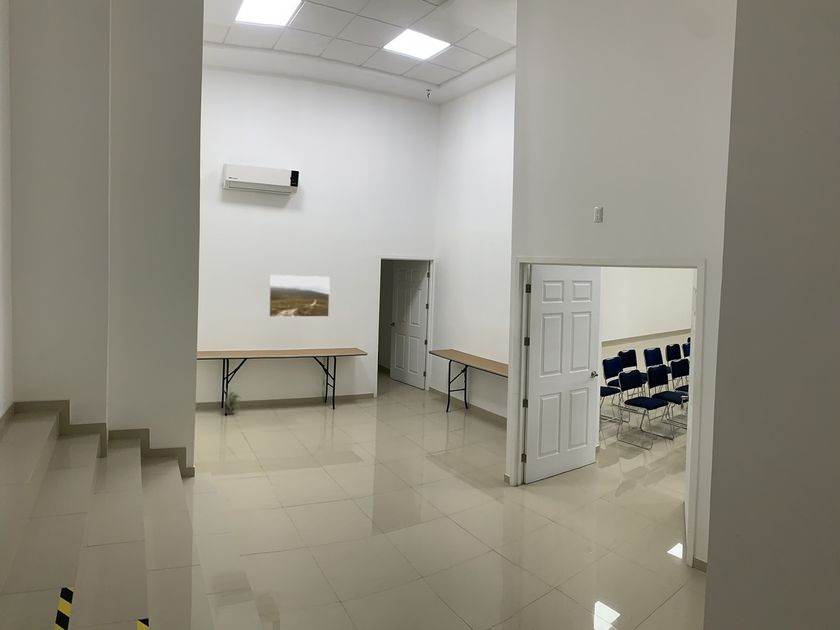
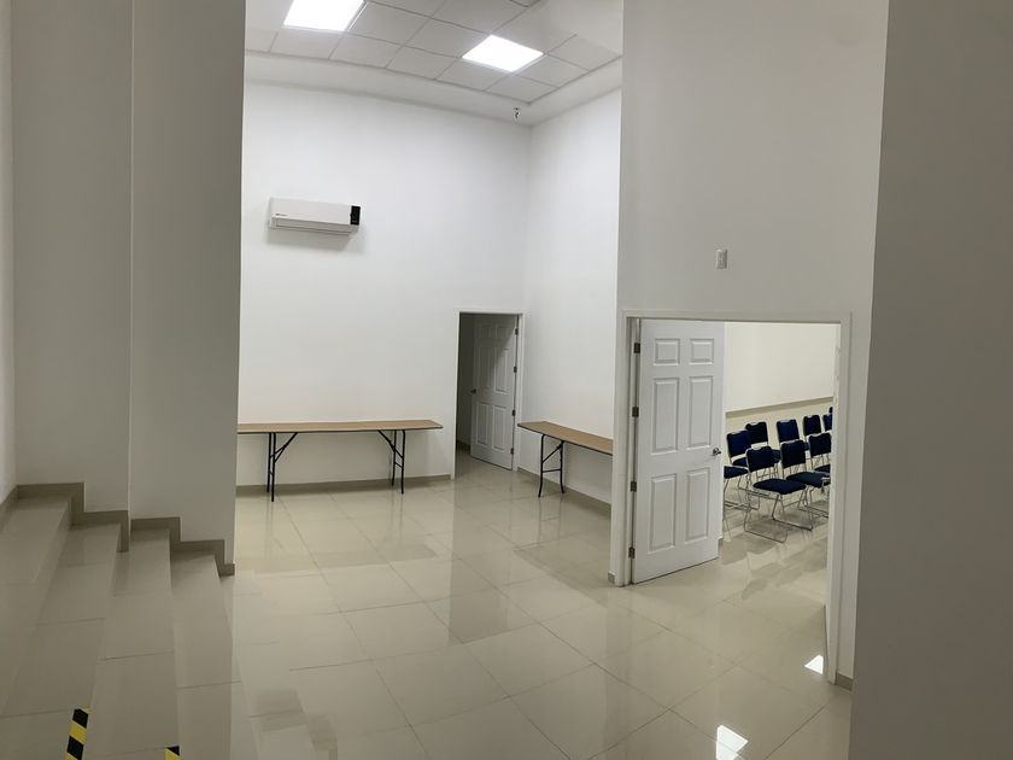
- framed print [268,274,331,318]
- potted plant [222,386,243,415]
